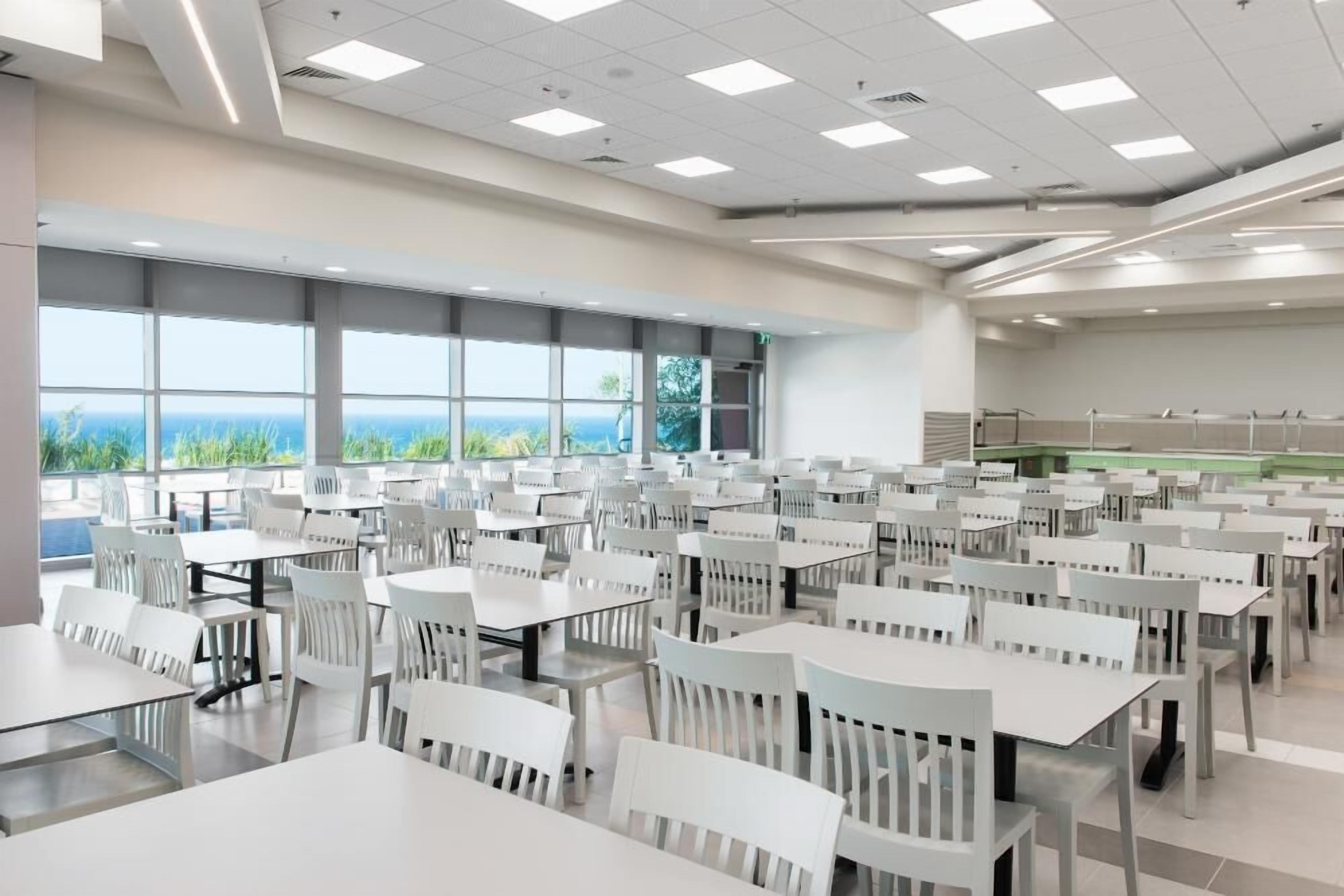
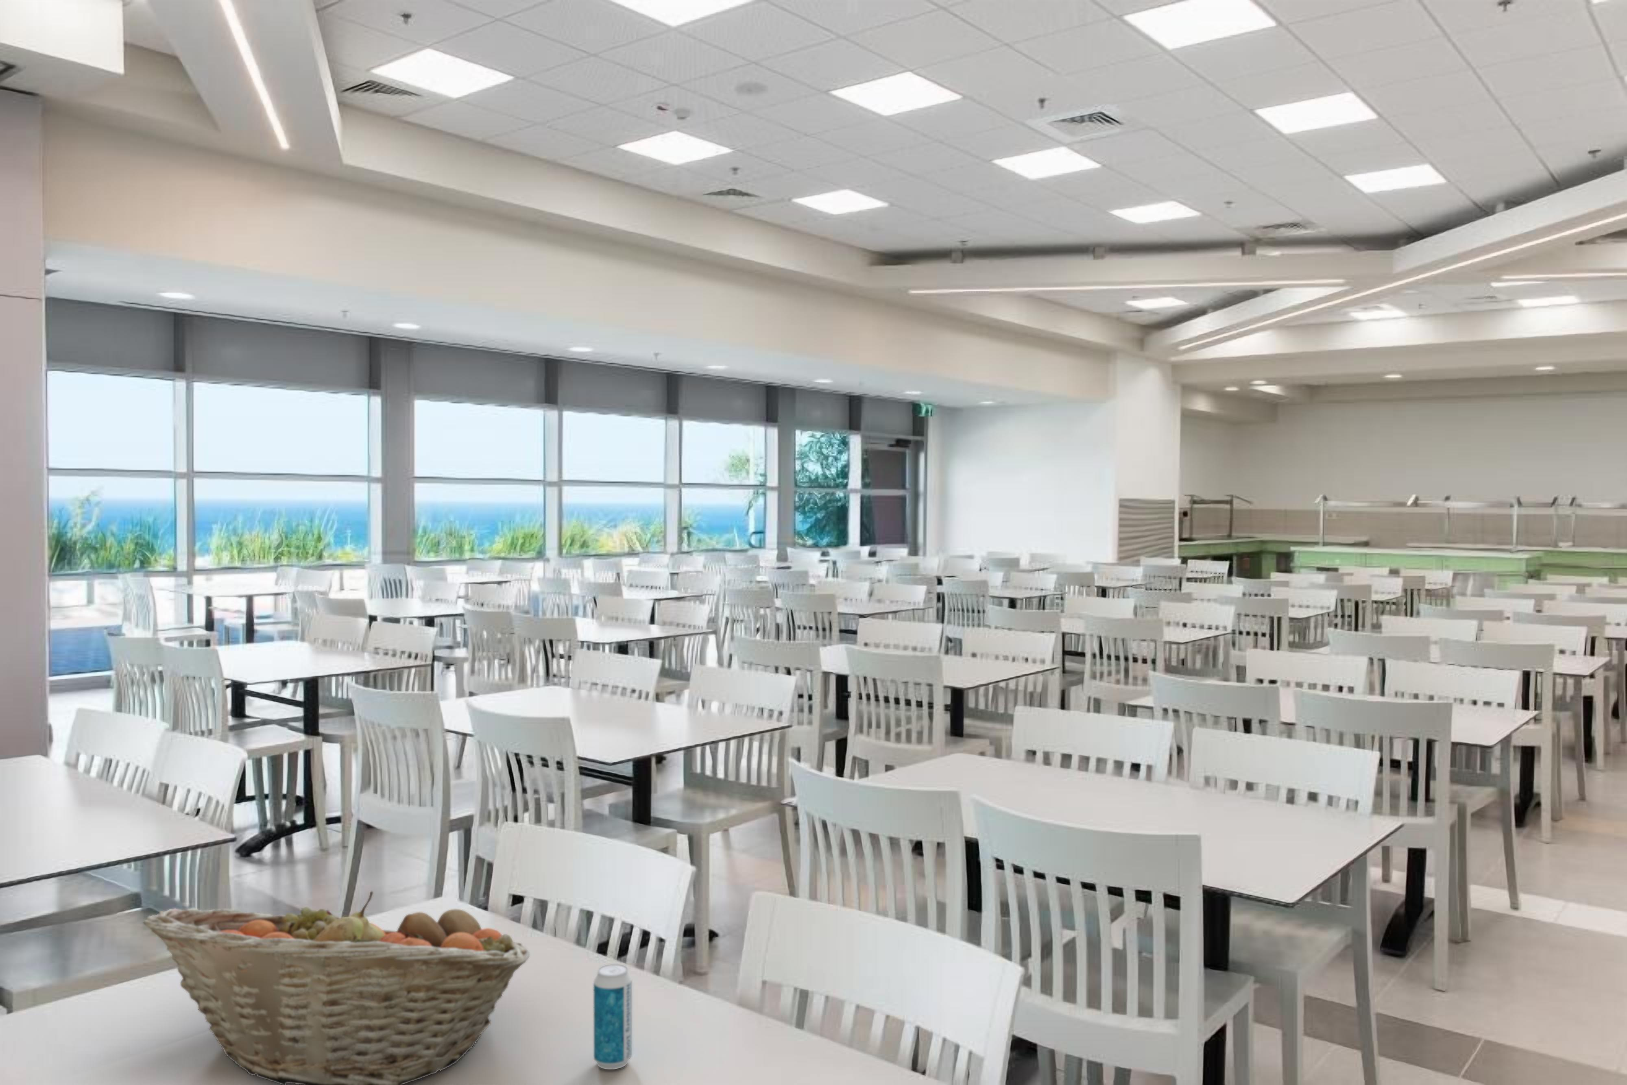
+ fruit basket [143,891,530,1085]
+ beverage can [593,964,632,1070]
